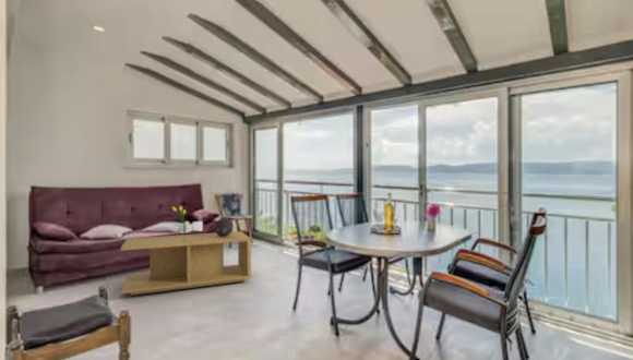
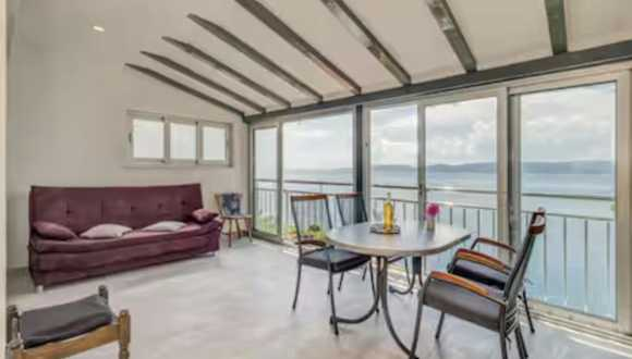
- bouquet [171,205,204,240]
- decorative sphere [213,217,235,237]
- coffee table [120,230,252,297]
